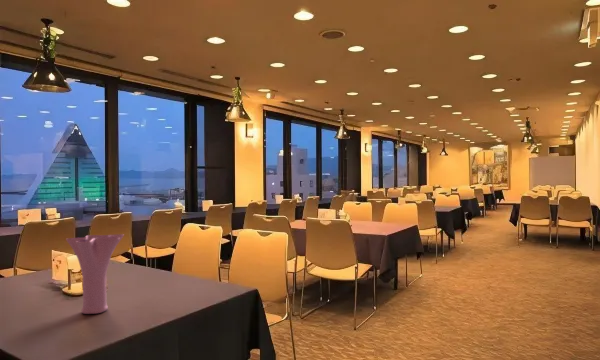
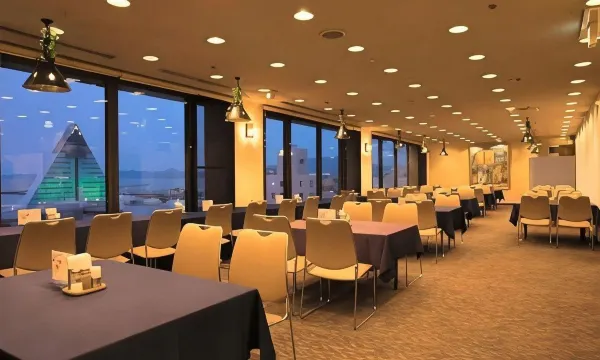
- vase [65,233,125,315]
